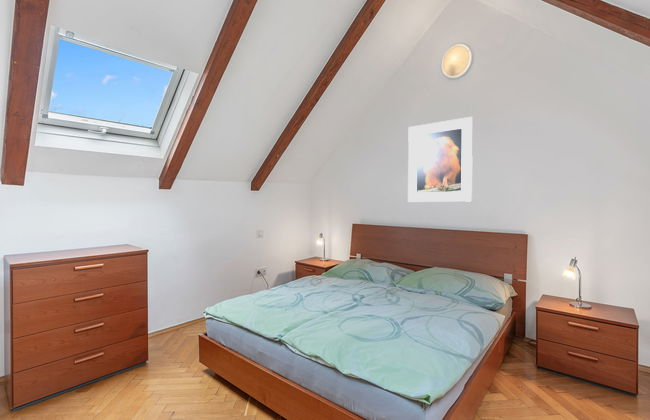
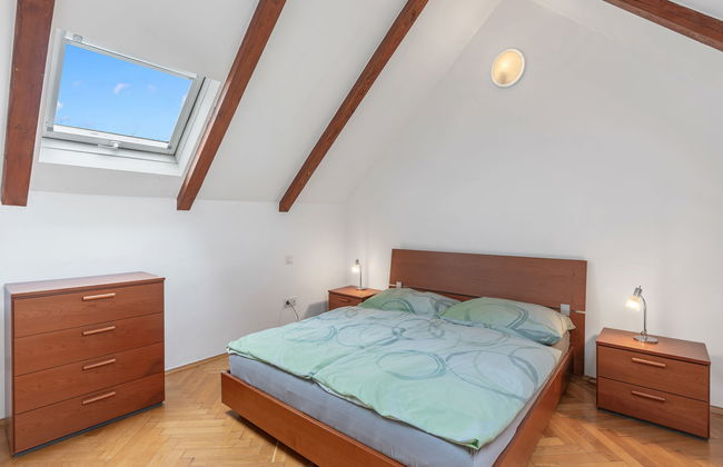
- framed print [407,116,474,203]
